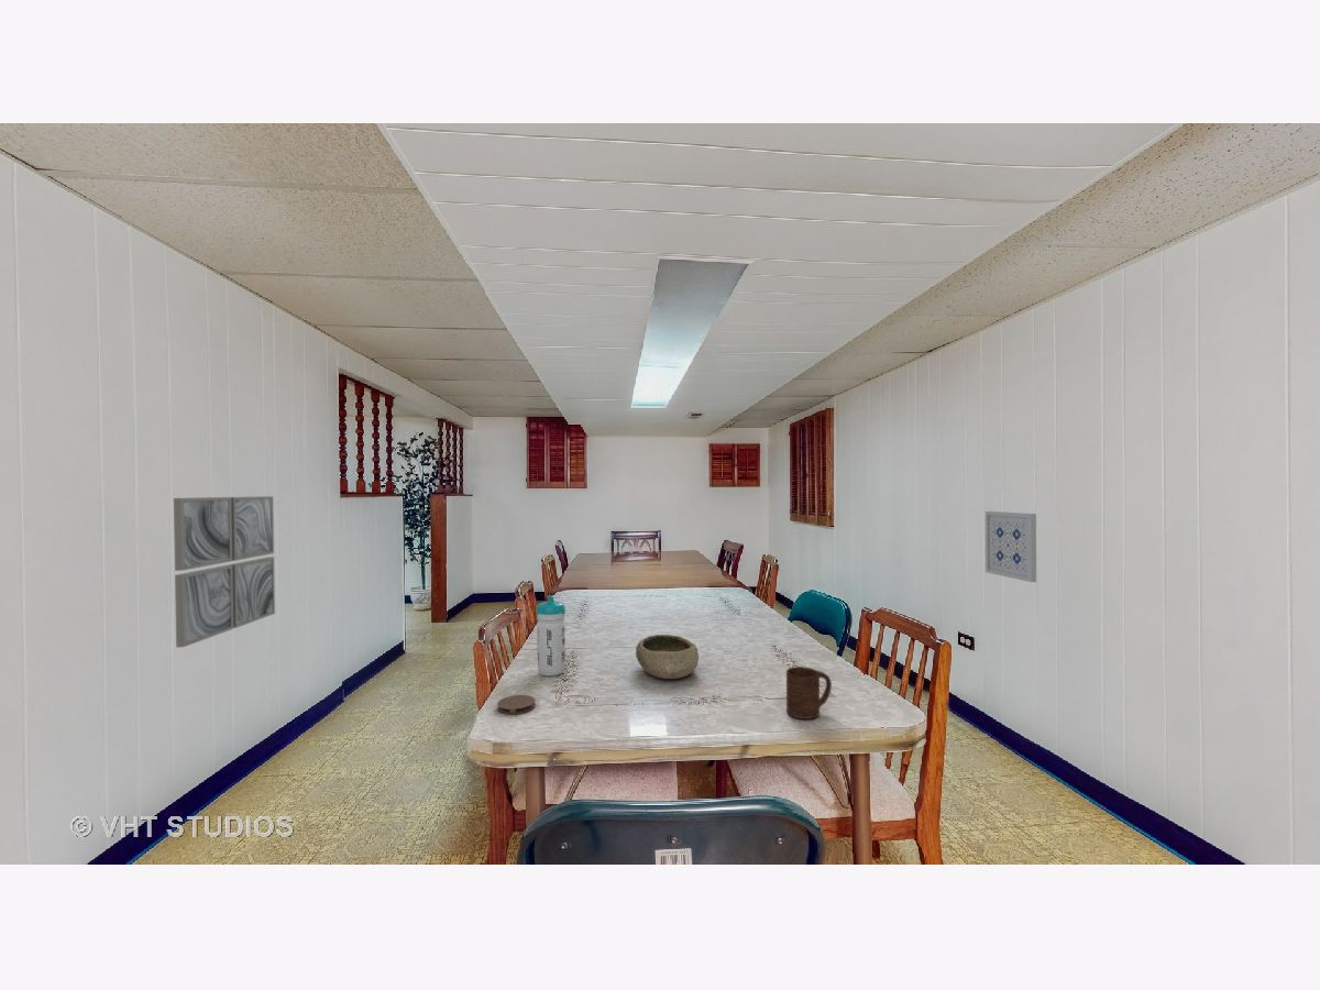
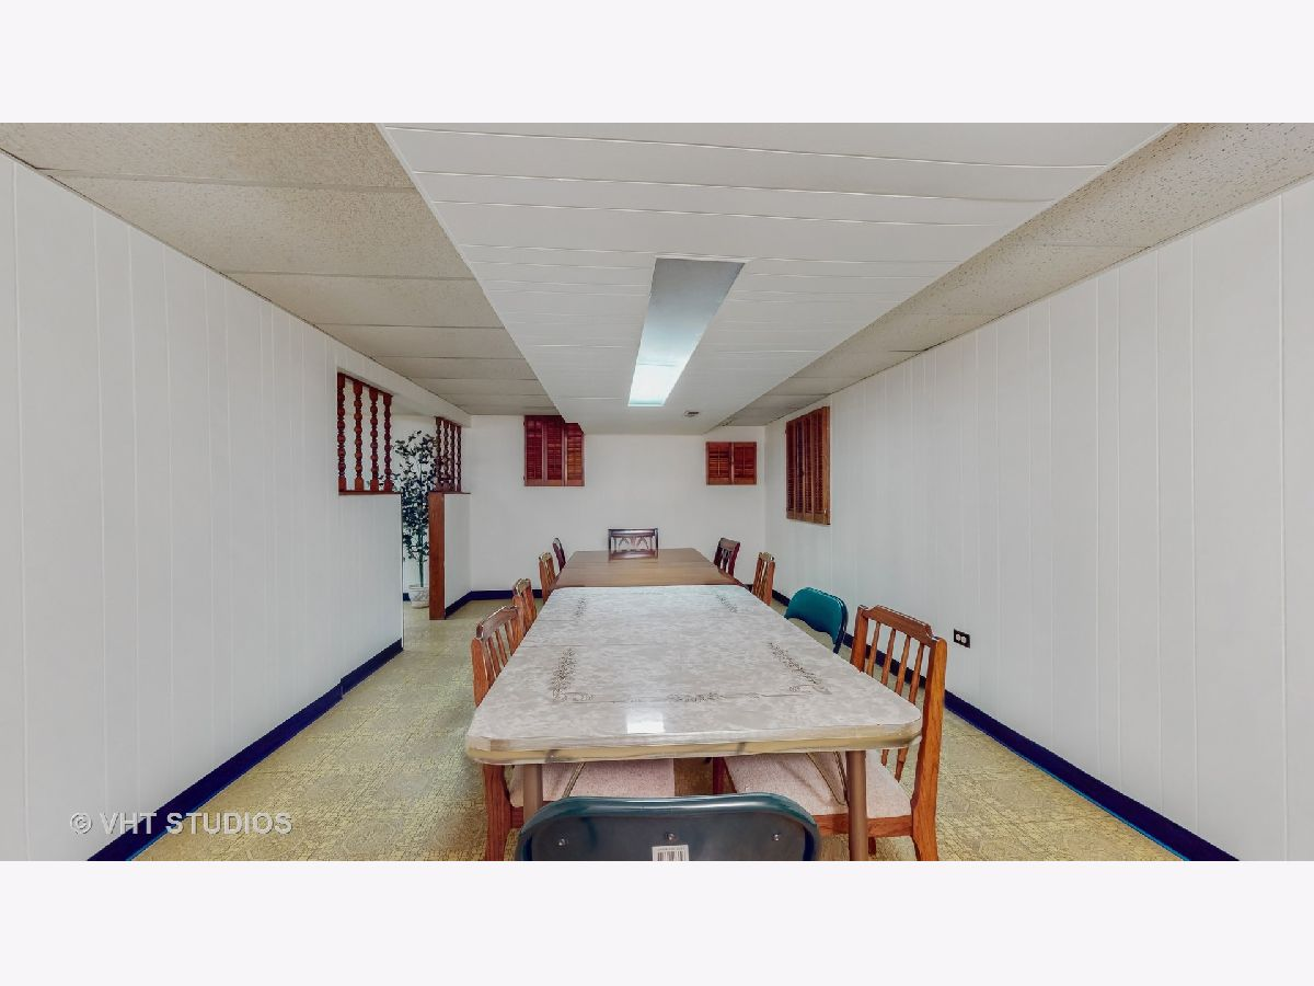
- wall art [985,510,1037,583]
- wall art [173,495,276,648]
- bowl [635,634,700,680]
- water bottle [535,594,566,678]
- coaster [496,694,536,715]
- cup [785,666,833,721]
